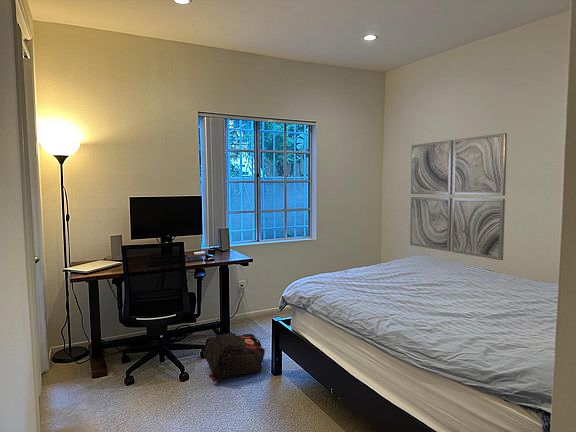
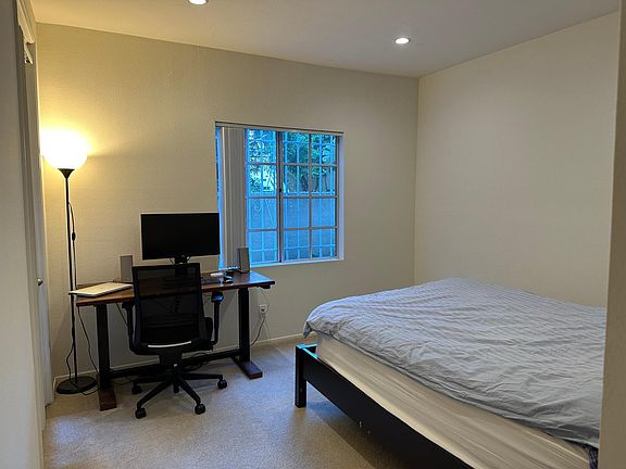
- backpack [202,332,266,383]
- wall art [409,132,508,261]
